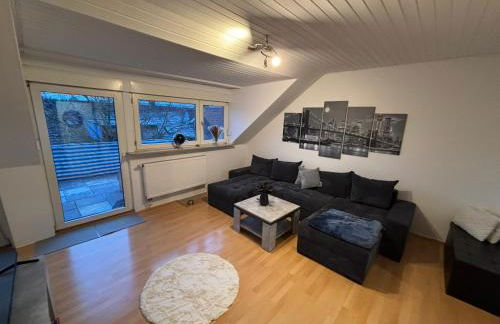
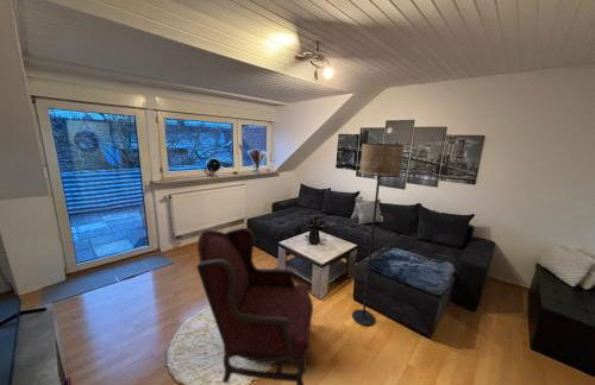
+ floor lamp [351,143,405,327]
+ armchair [195,226,314,385]
